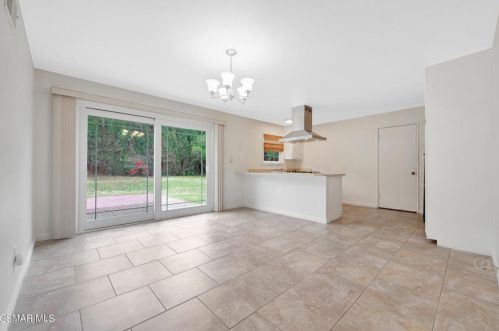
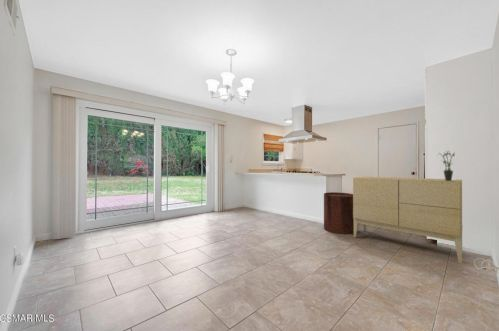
+ trash can [323,191,354,235]
+ sideboard [352,175,463,264]
+ potted plant [438,150,456,181]
